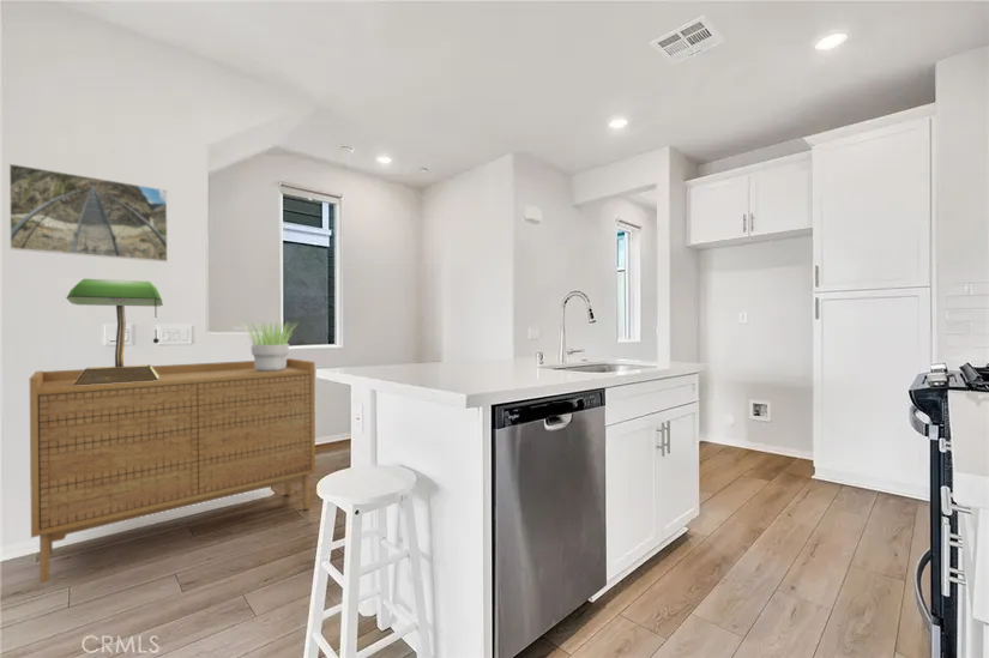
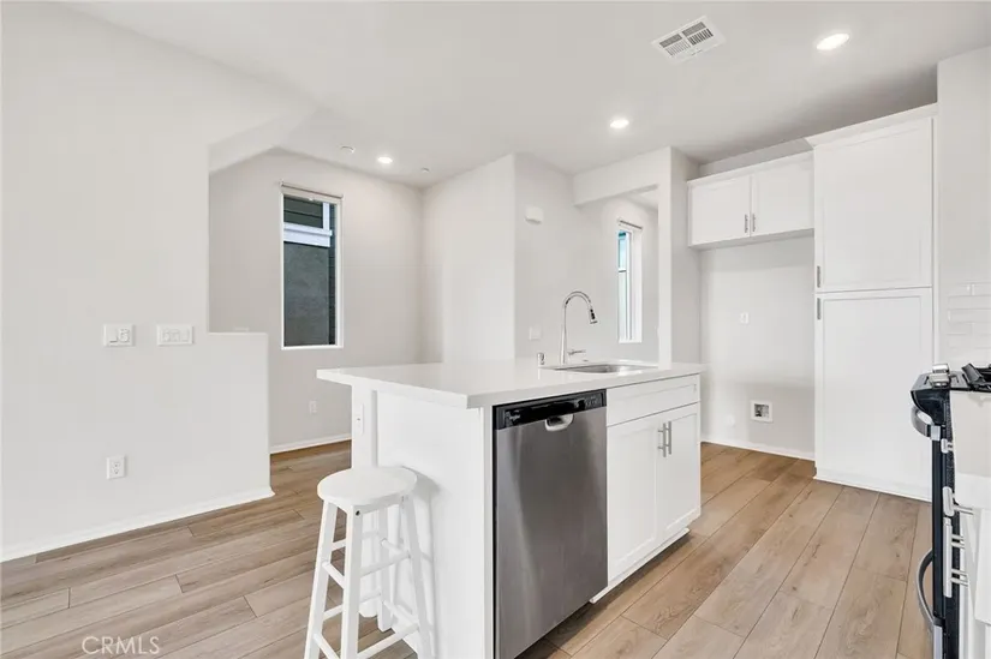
- table lamp [65,278,164,385]
- potted plant [241,320,297,370]
- sideboard [29,357,316,584]
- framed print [7,162,169,262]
